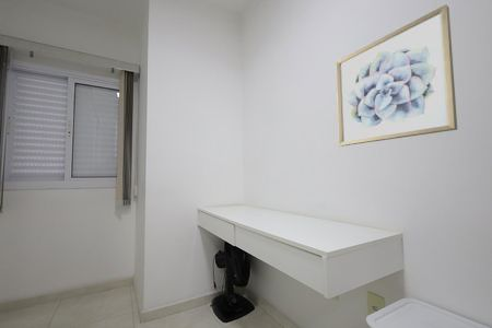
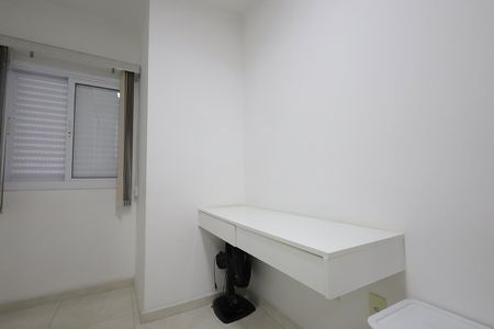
- wall art [336,3,458,147]
